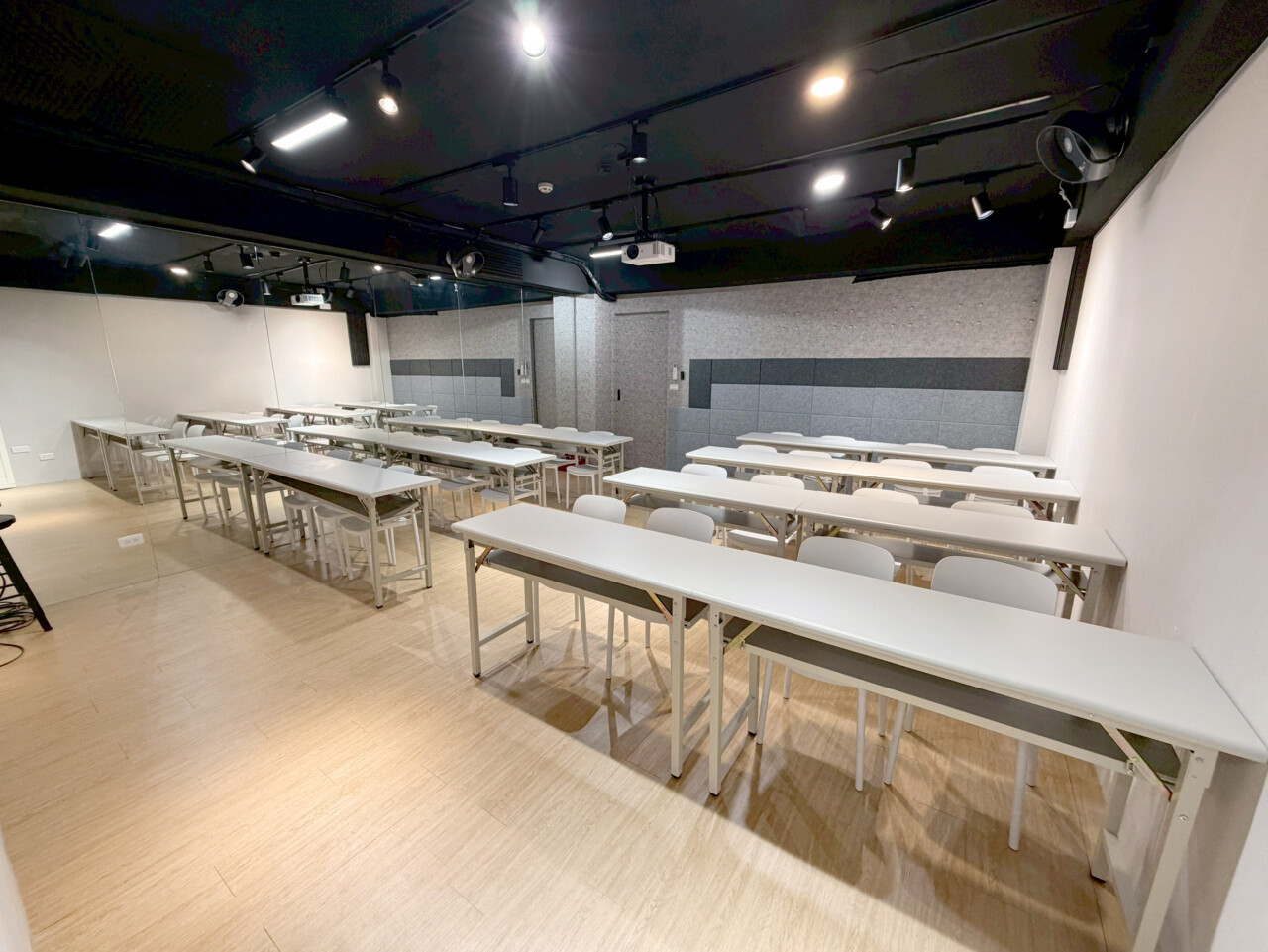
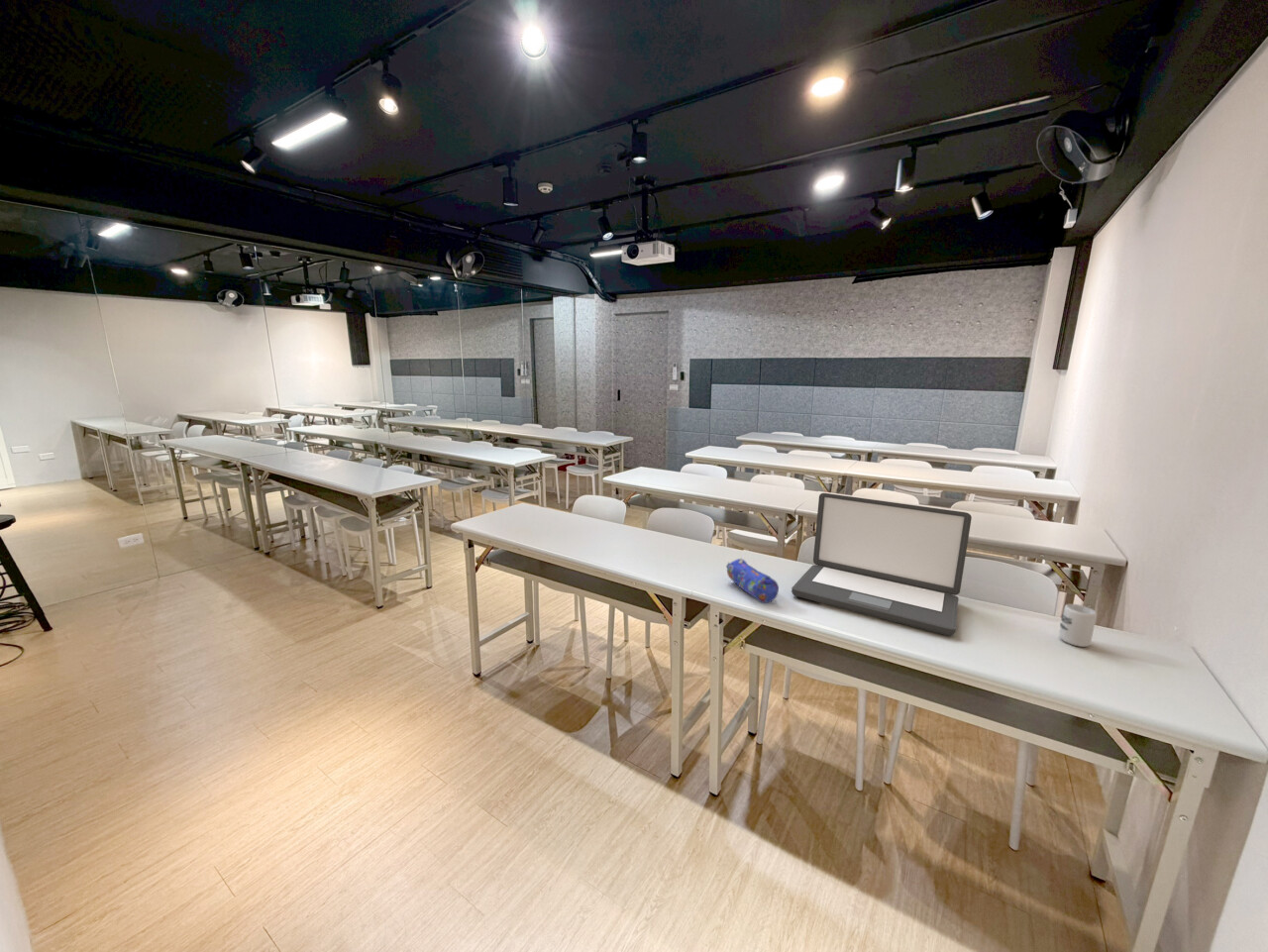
+ cup [1058,603,1098,648]
+ pencil case [725,557,780,604]
+ laptop [791,492,973,637]
